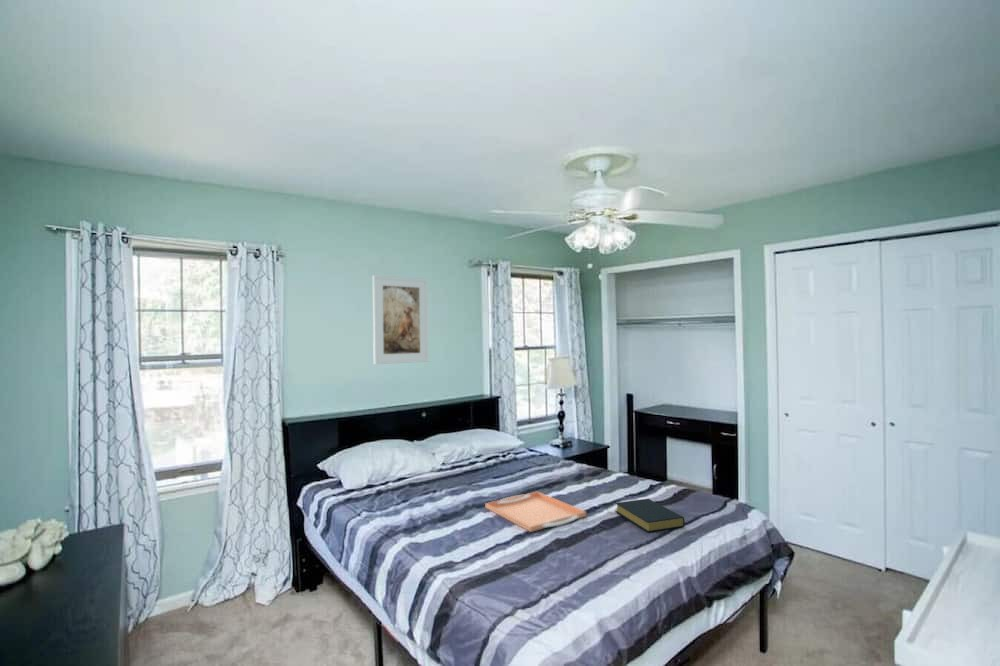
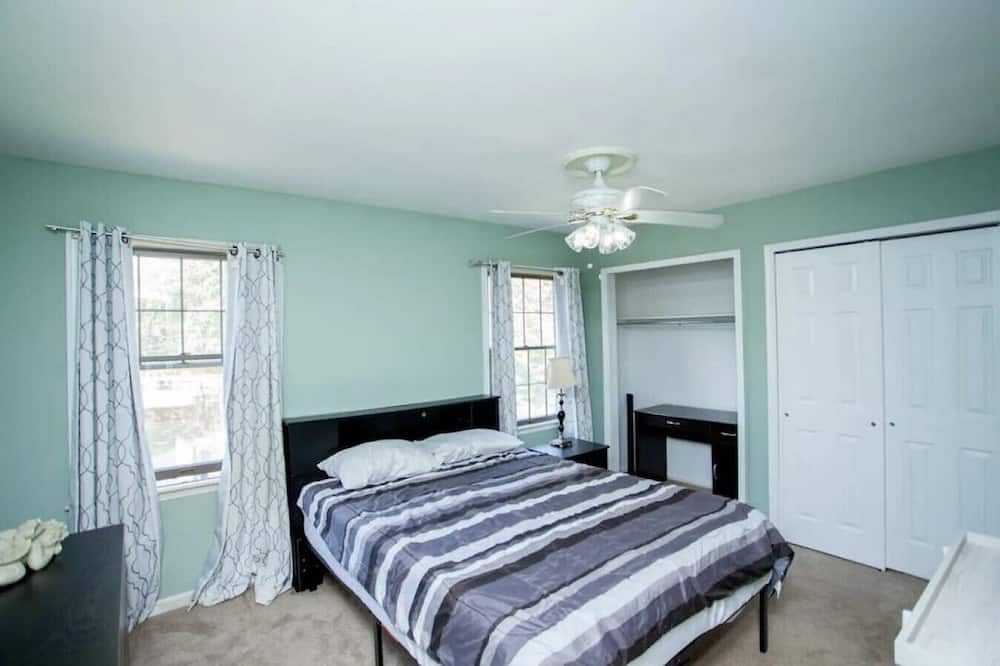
- hardback book [614,498,686,533]
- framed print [372,274,430,365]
- serving tray [484,490,587,533]
